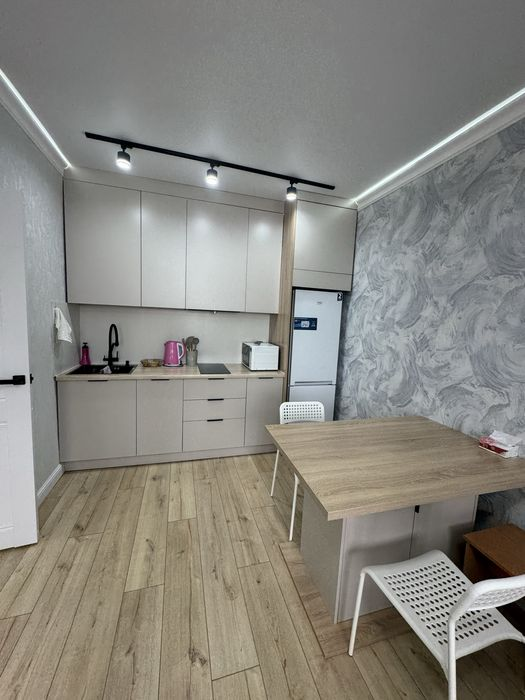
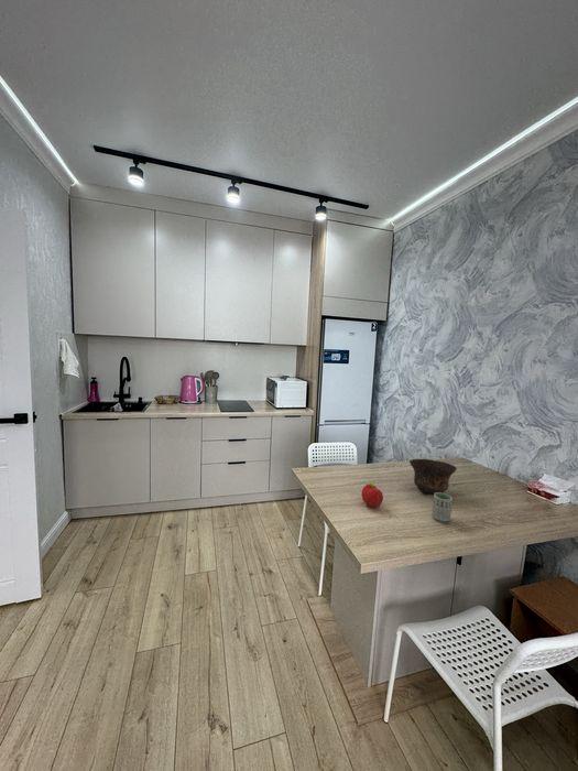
+ fruit [360,480,384,508]
+ bowl [408,458,458,495]
+ cup [432,492,454,523]
